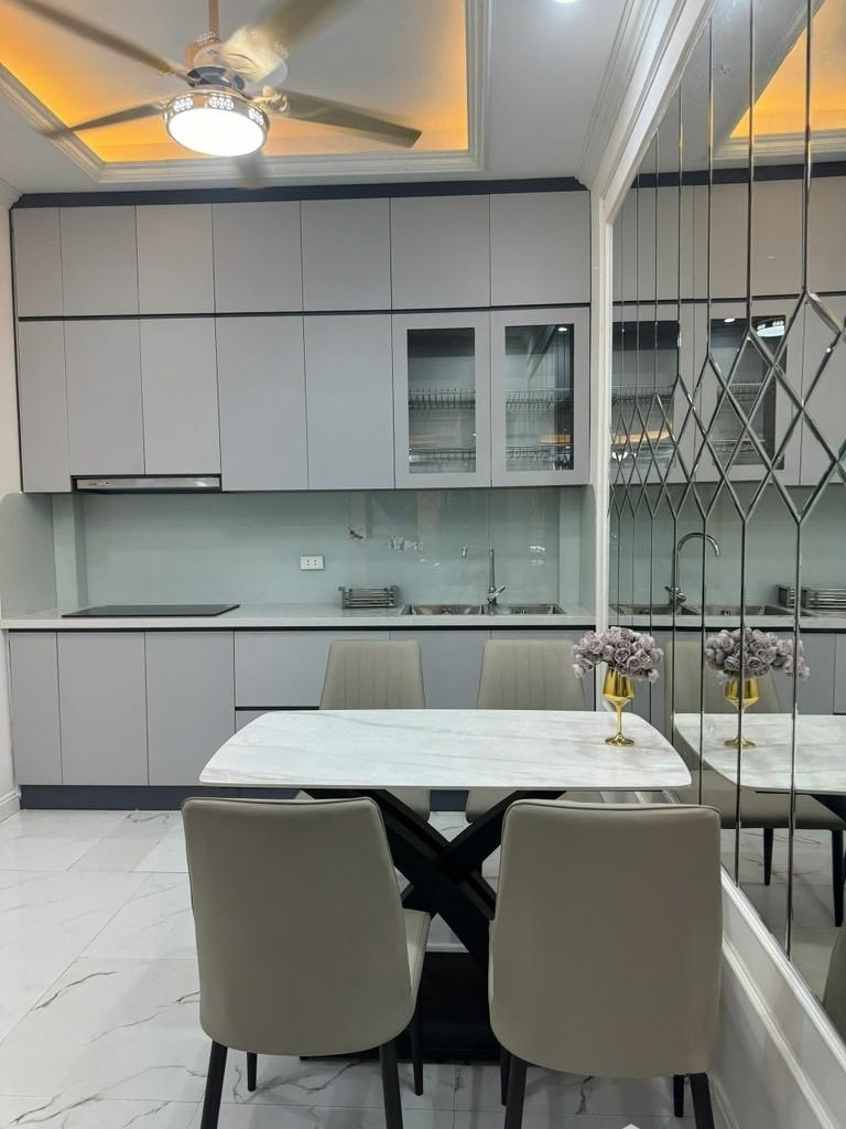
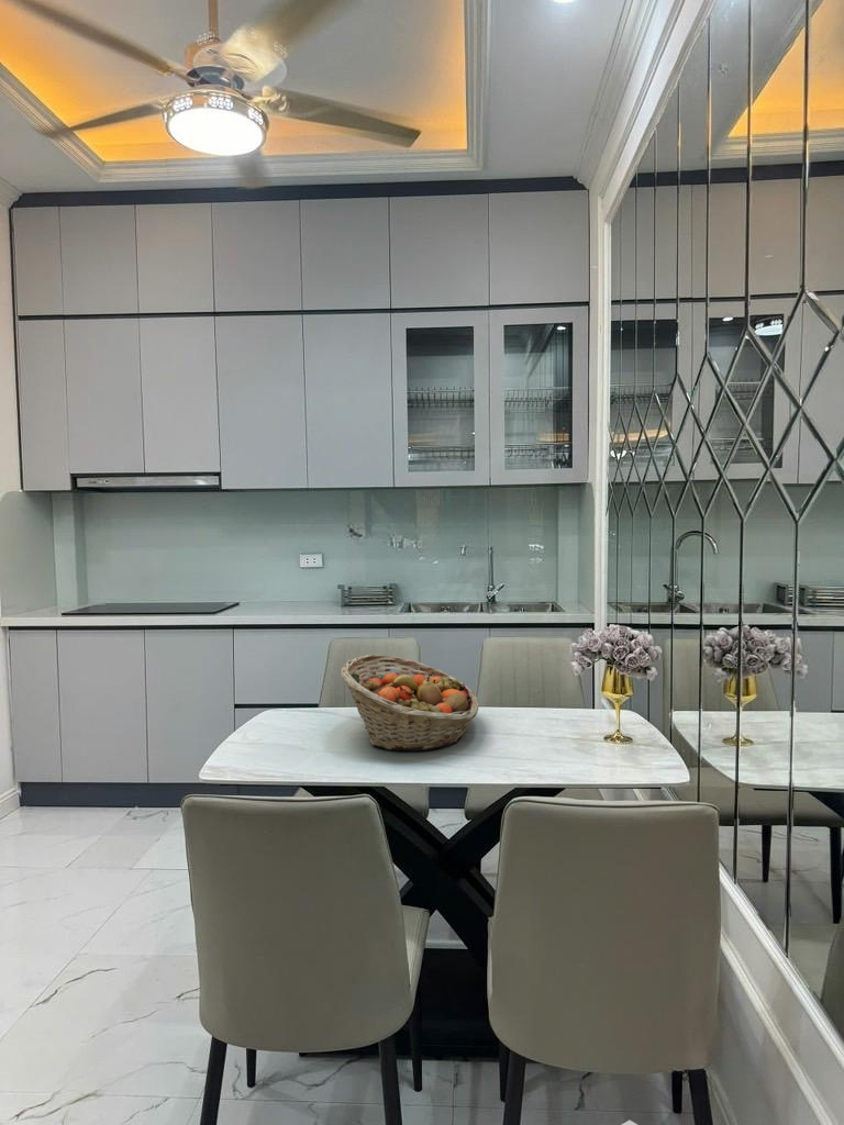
+ fruit basket [340,654,479,751]
